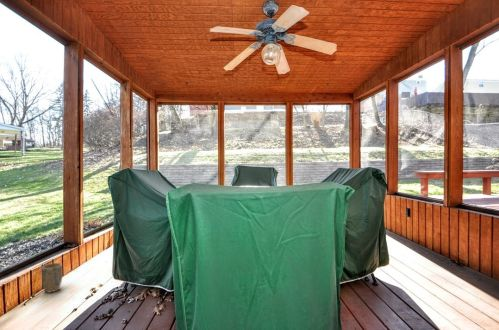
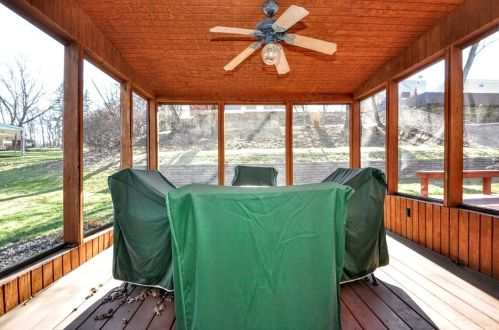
- plant pot [41,262,63,294]
